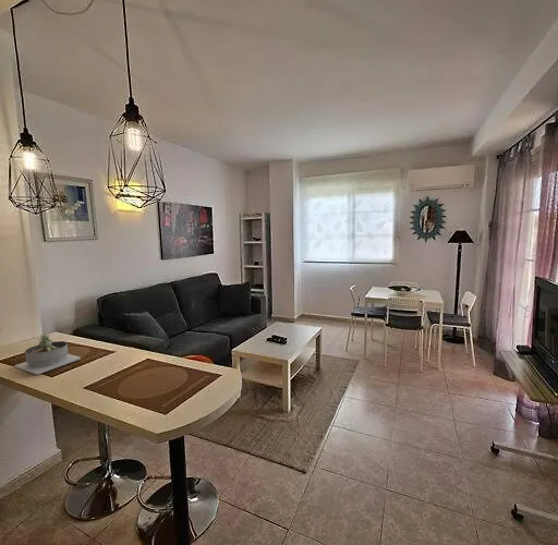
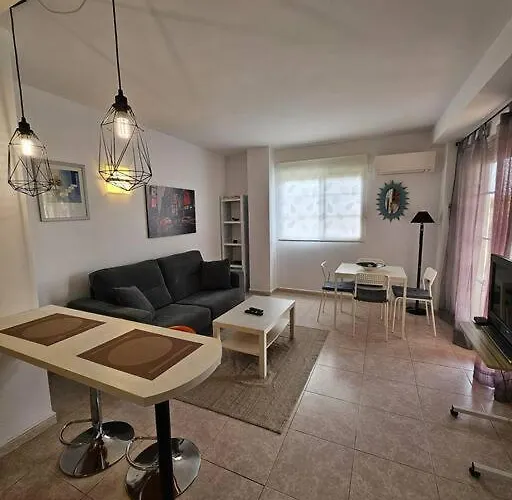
- succulent planter [13,334,82,376]
